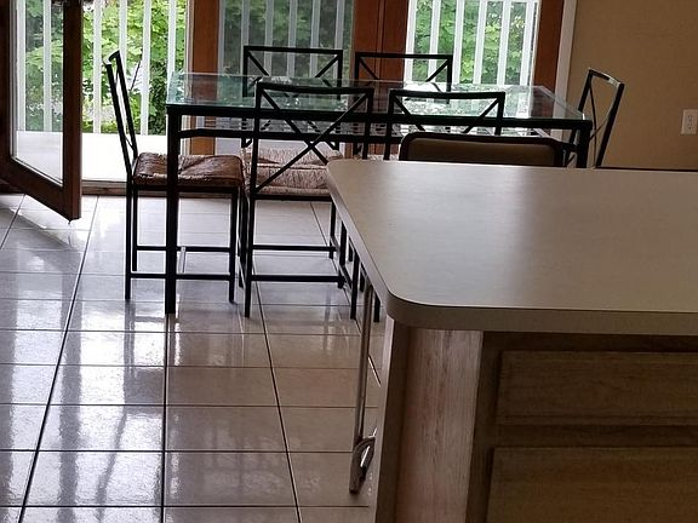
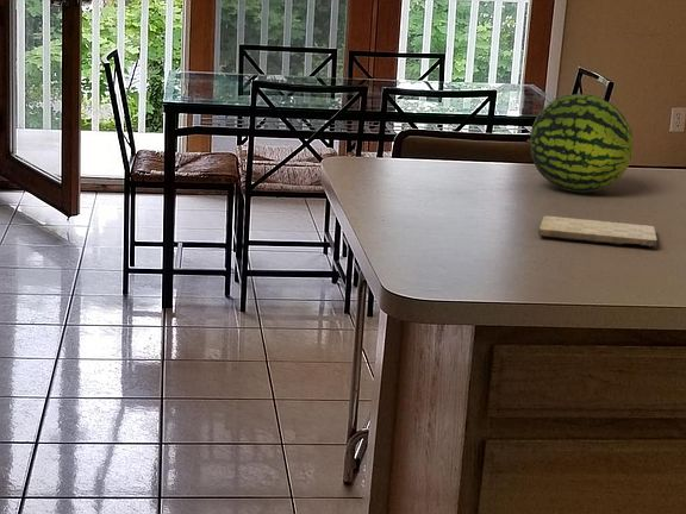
+ fruit [525,93,635,194]
+ cutting board [537,214,659,250]
